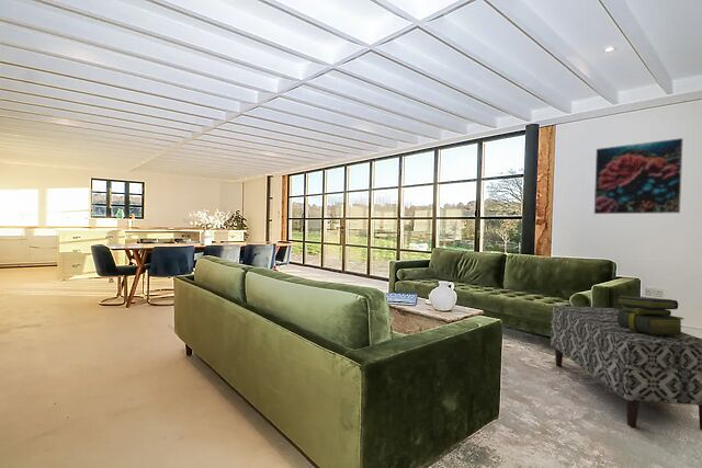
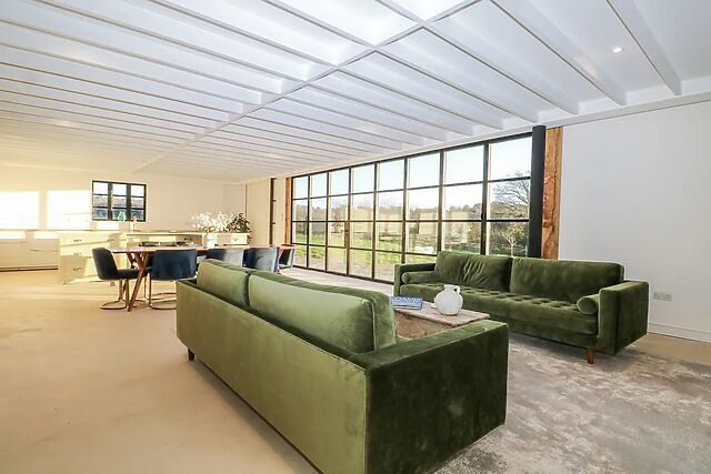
- stack of books [615,295,684,335]
- bench [550,305,702,431]
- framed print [593,137,684,215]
